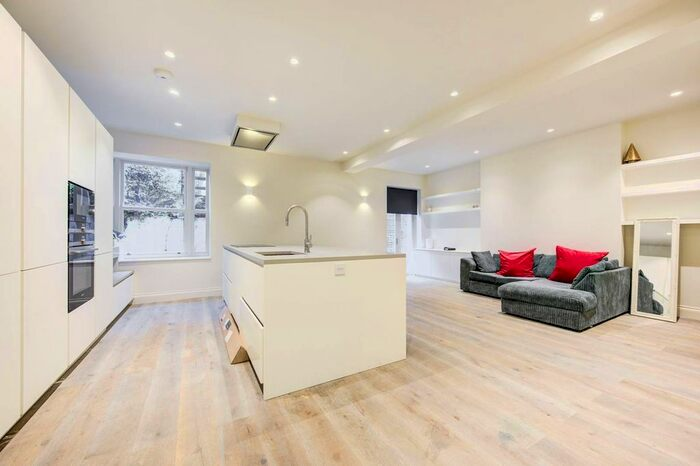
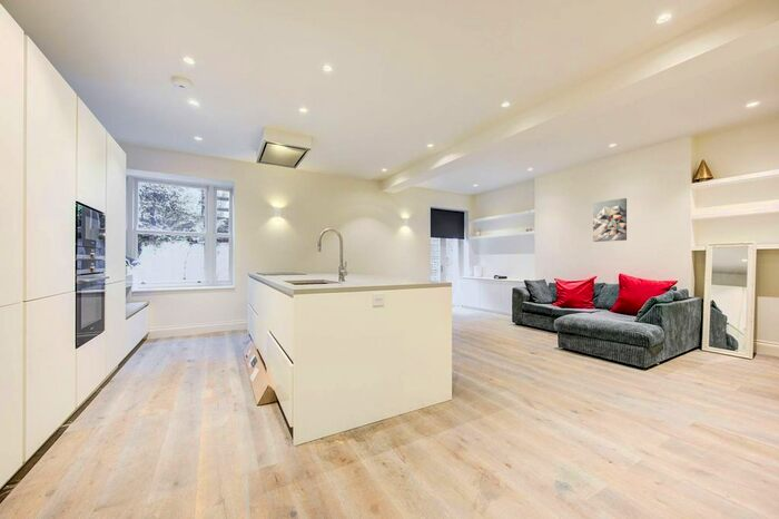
+ wall art [592,197,628,243]
